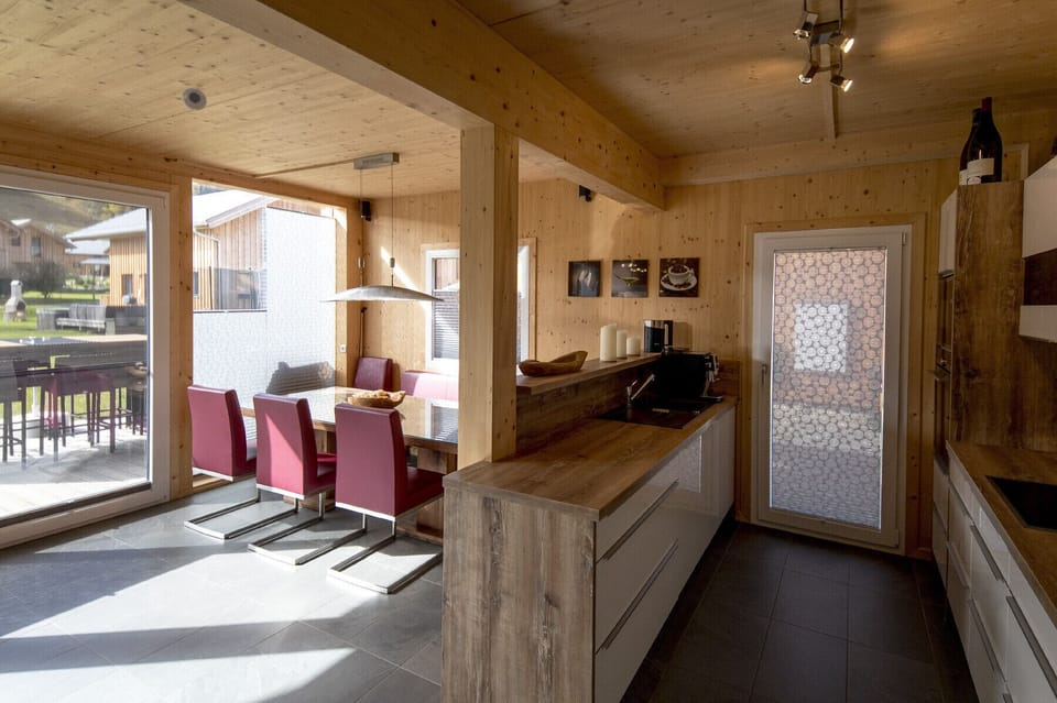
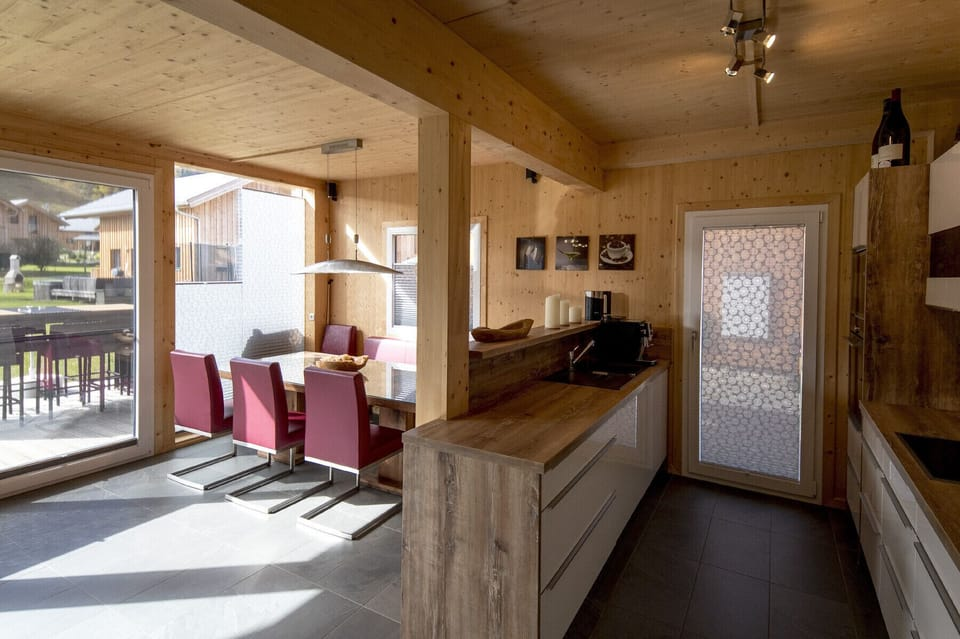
- smoke detector [182,87,208,111]
